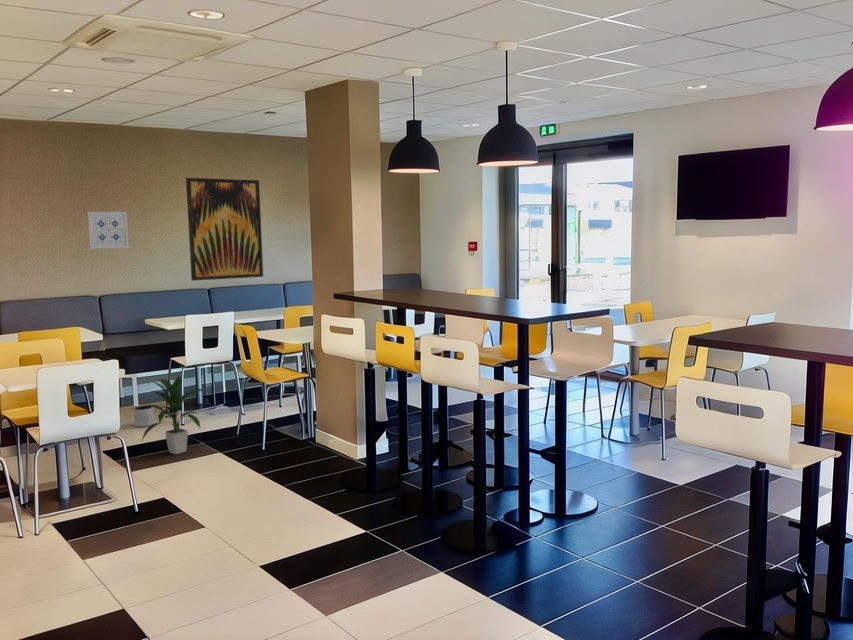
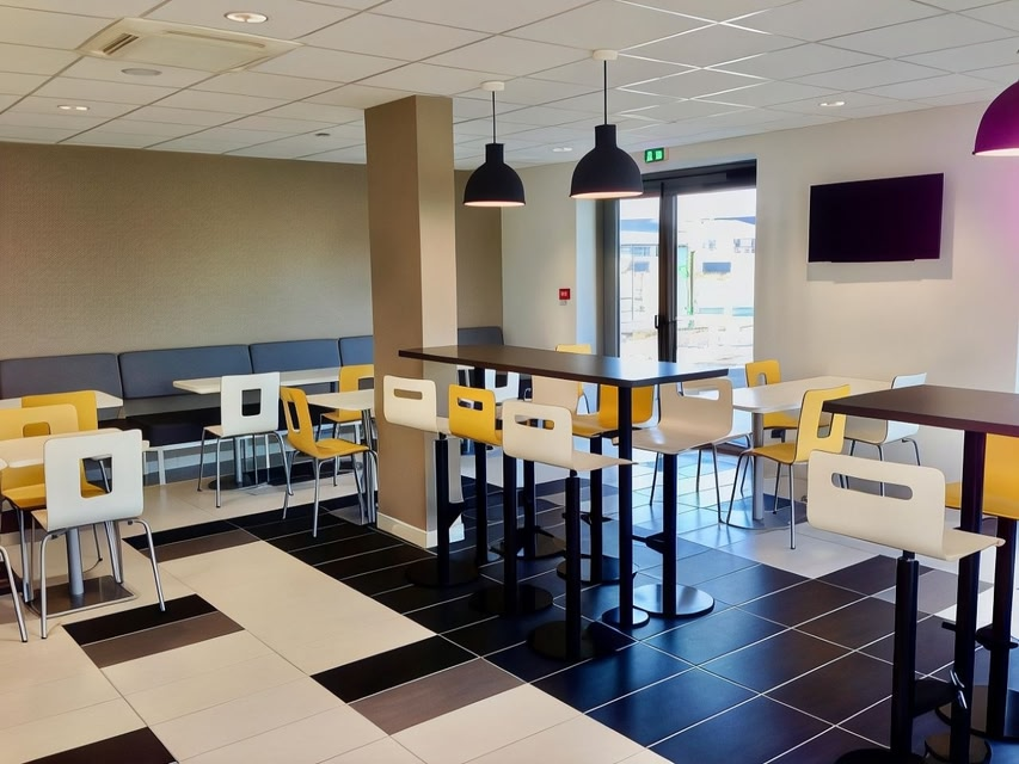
- wall art [87,211,130,250]
- planter [132,404,155,428]
- wall art [185,177,264,282]
- indoor plant [141,374,208,455]
